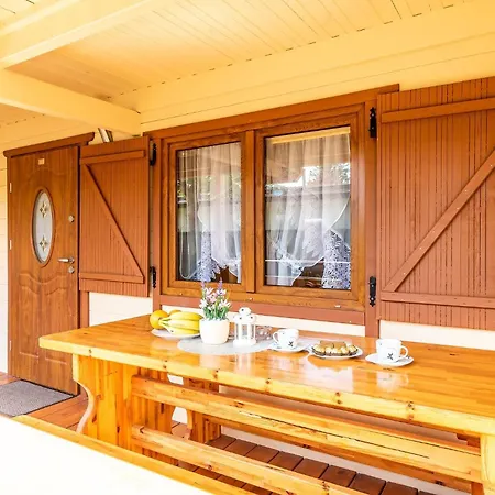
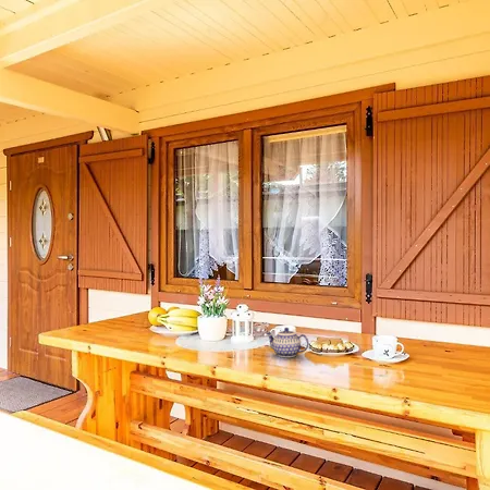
+ teapot [266,327,310,358]
